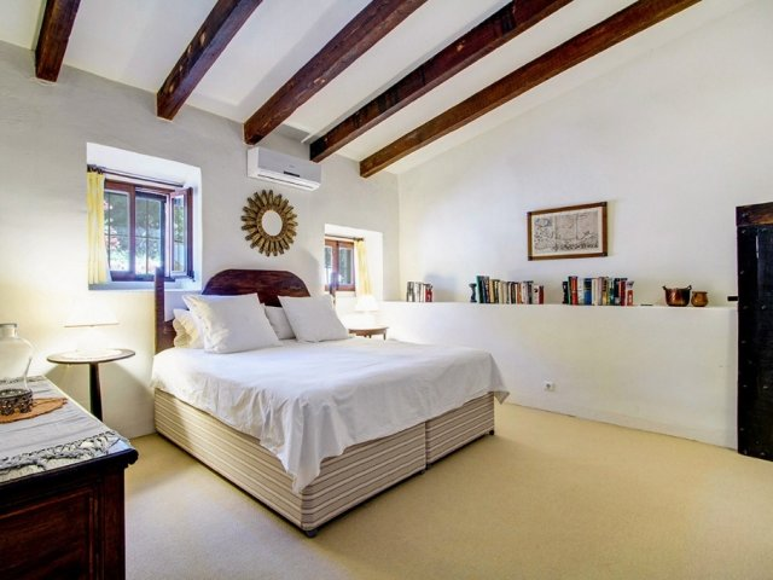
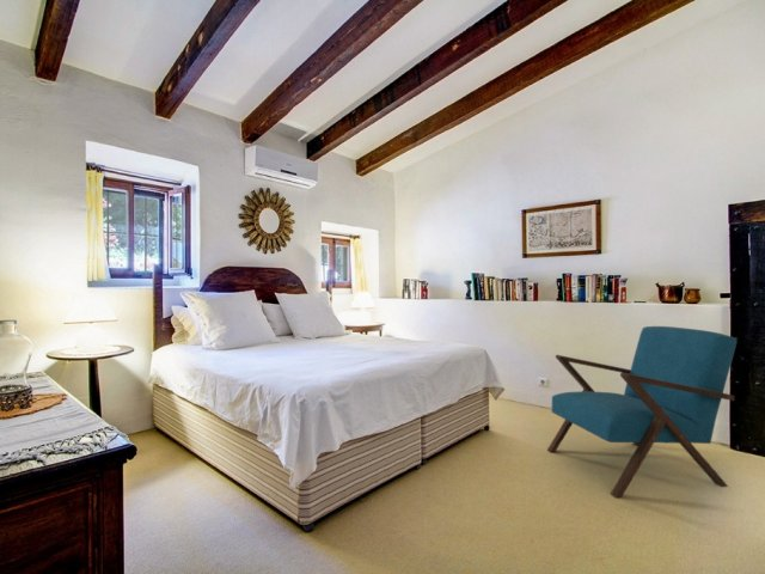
+ armchair [546,325,738,499]
